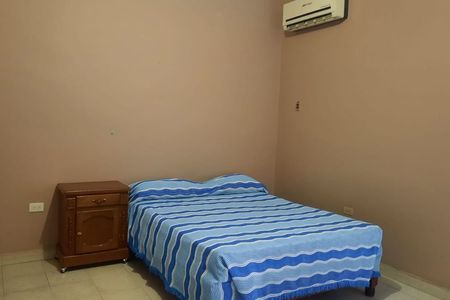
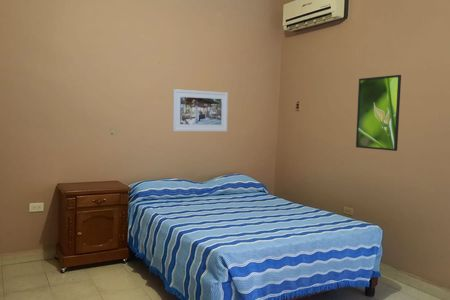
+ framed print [355,74,402,152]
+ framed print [172,88,229,132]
